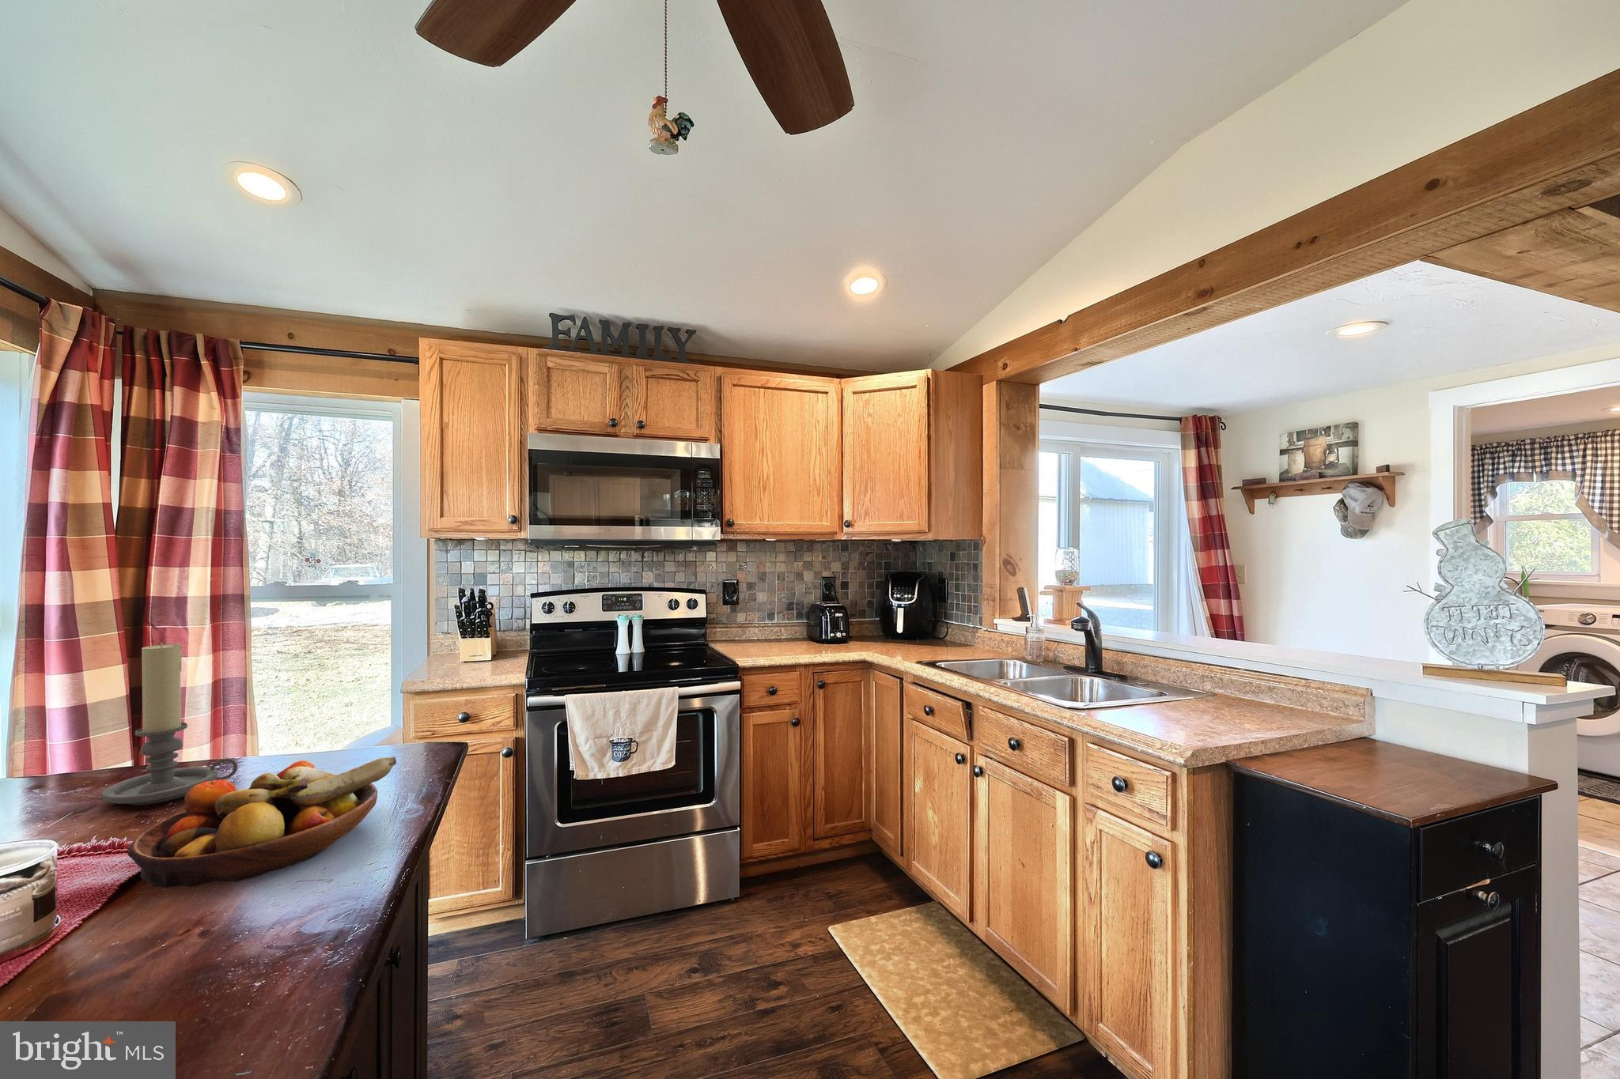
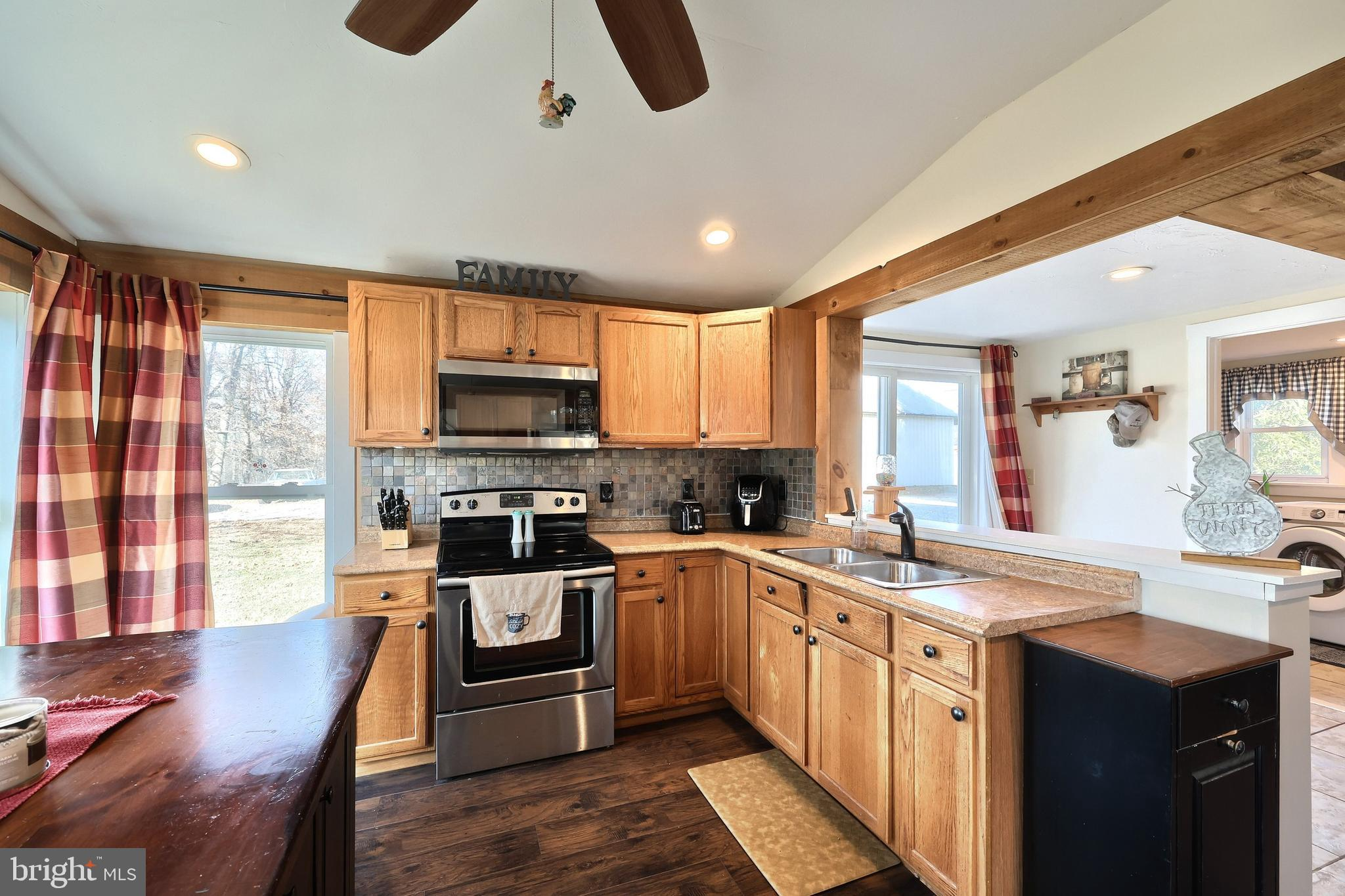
- fruit bowl [126,756,397,889]
- candle holder [101,642,238,807]
